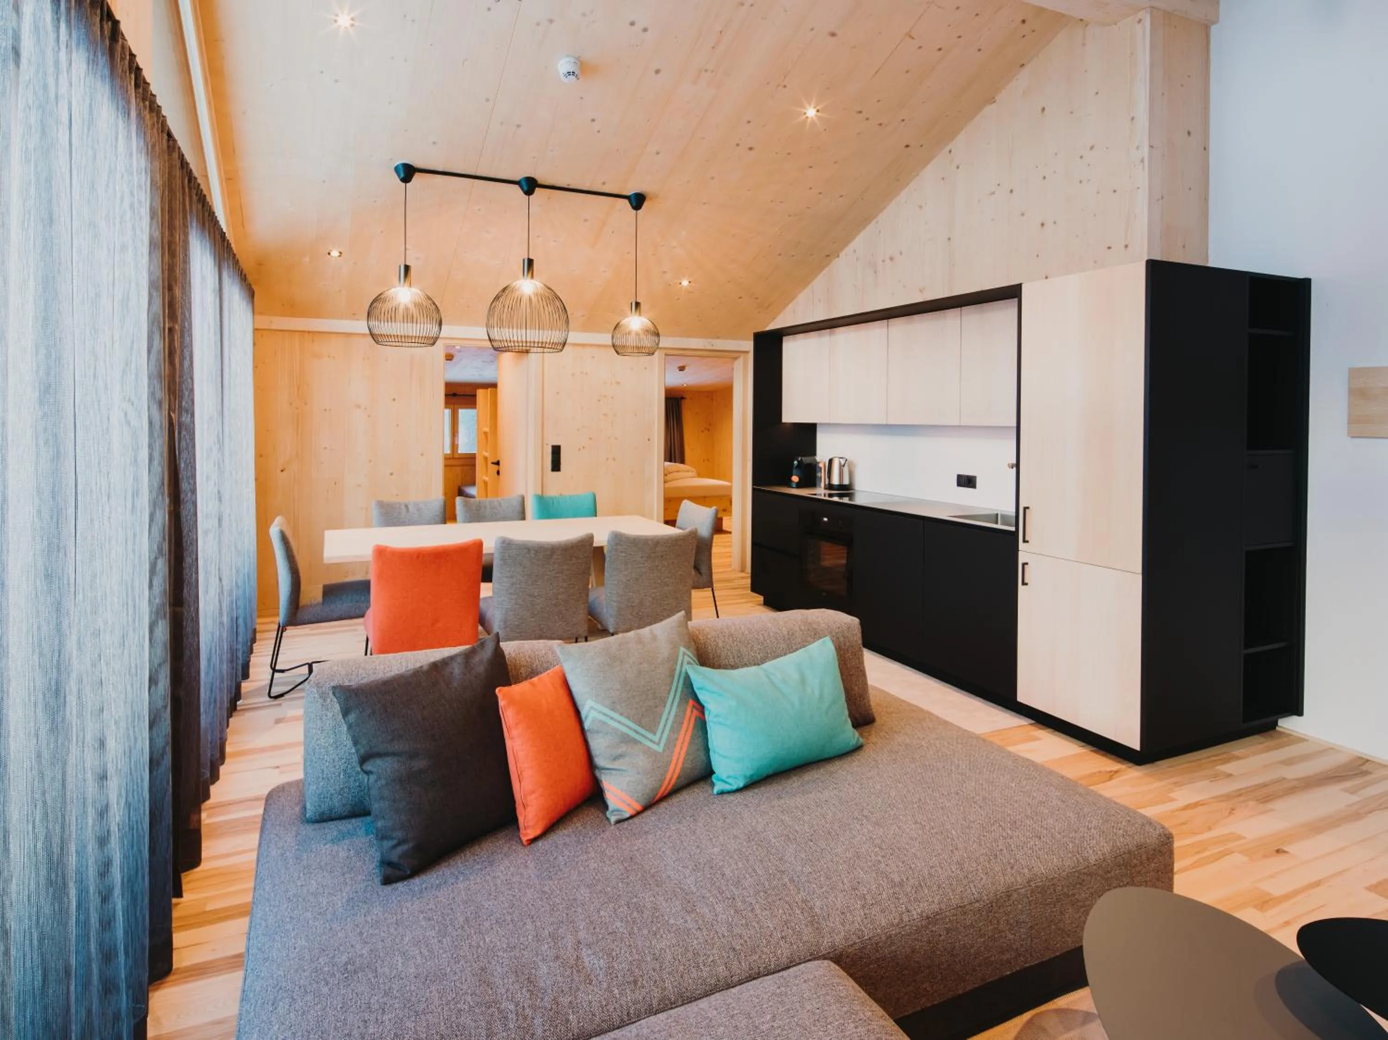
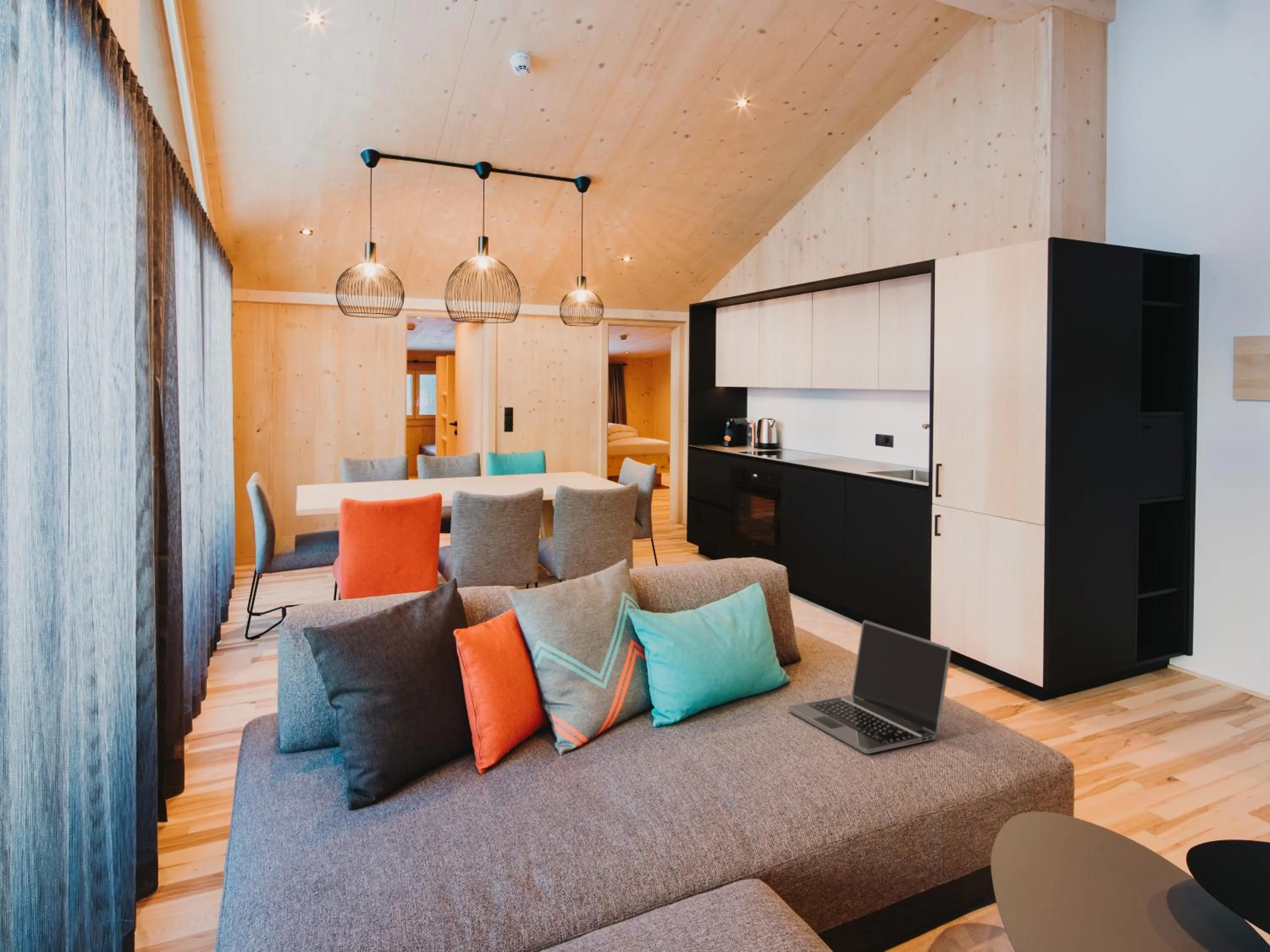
+ laptop [788,620,951,754]
